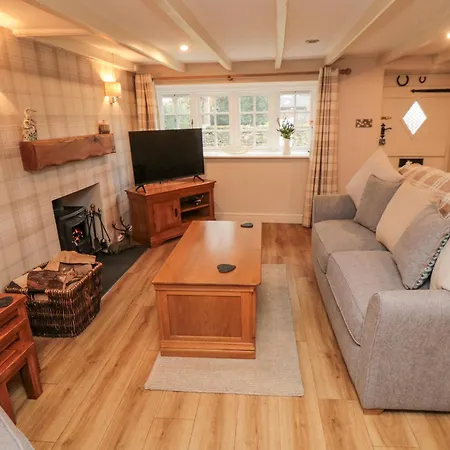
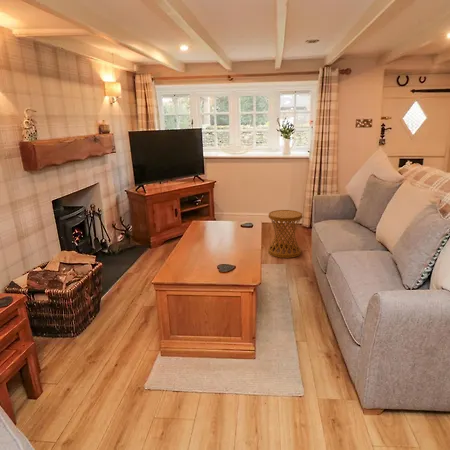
+ side table [267,209,303,259]
